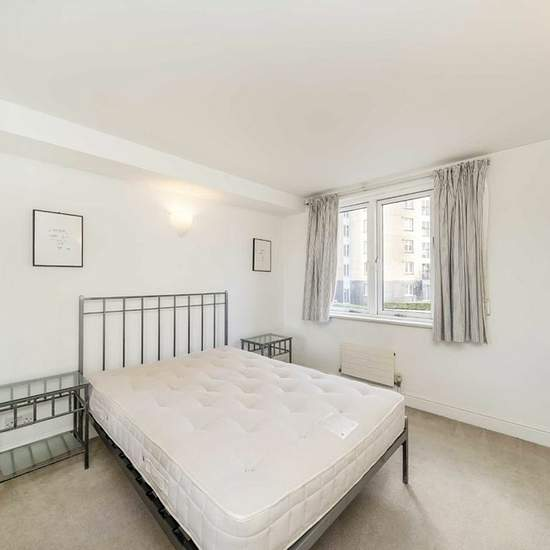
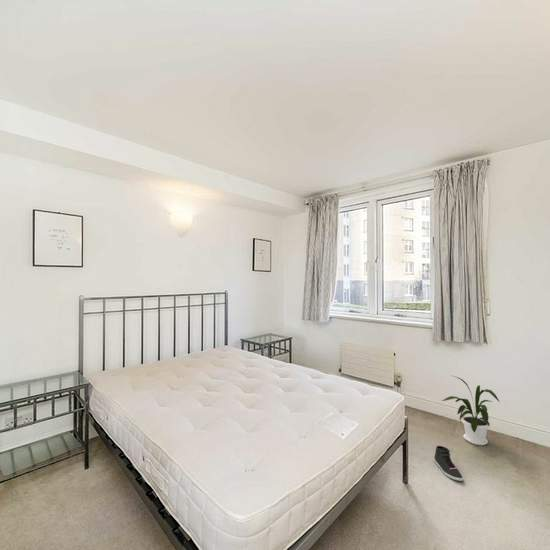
+ sneaker [433,445,464,482]
+ house plant [441,374,501,446]
